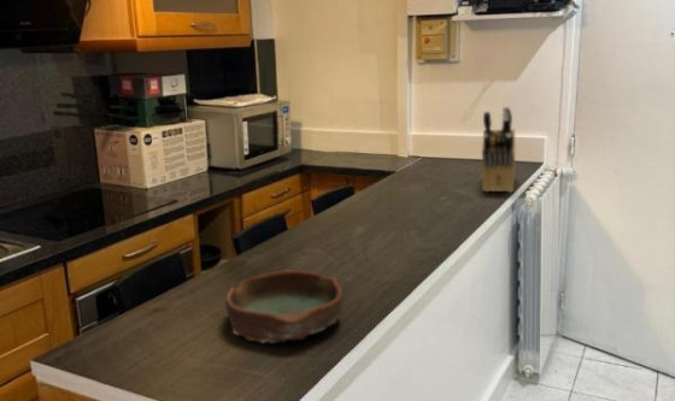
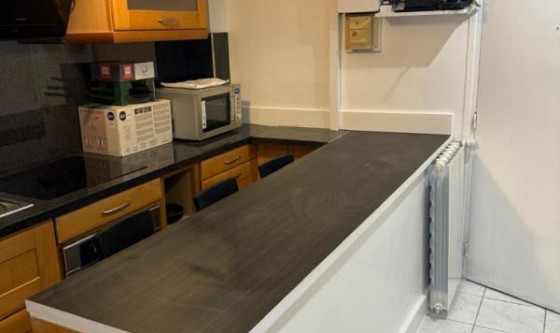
- knife block [481,105,516,194]
- bowl [224,269,344,344]
